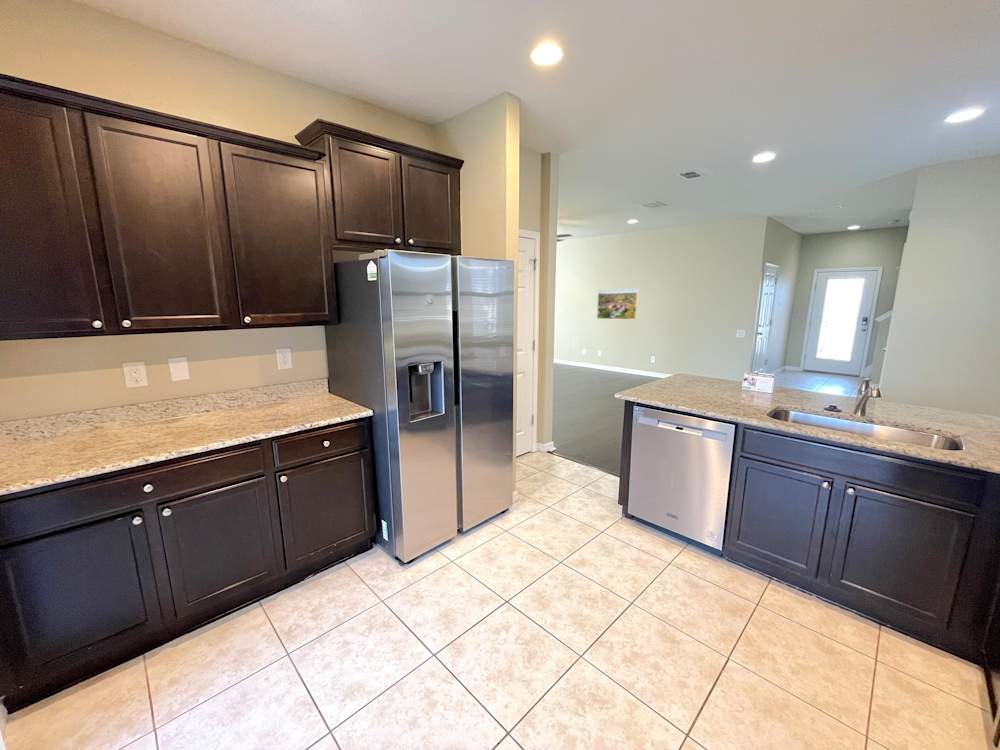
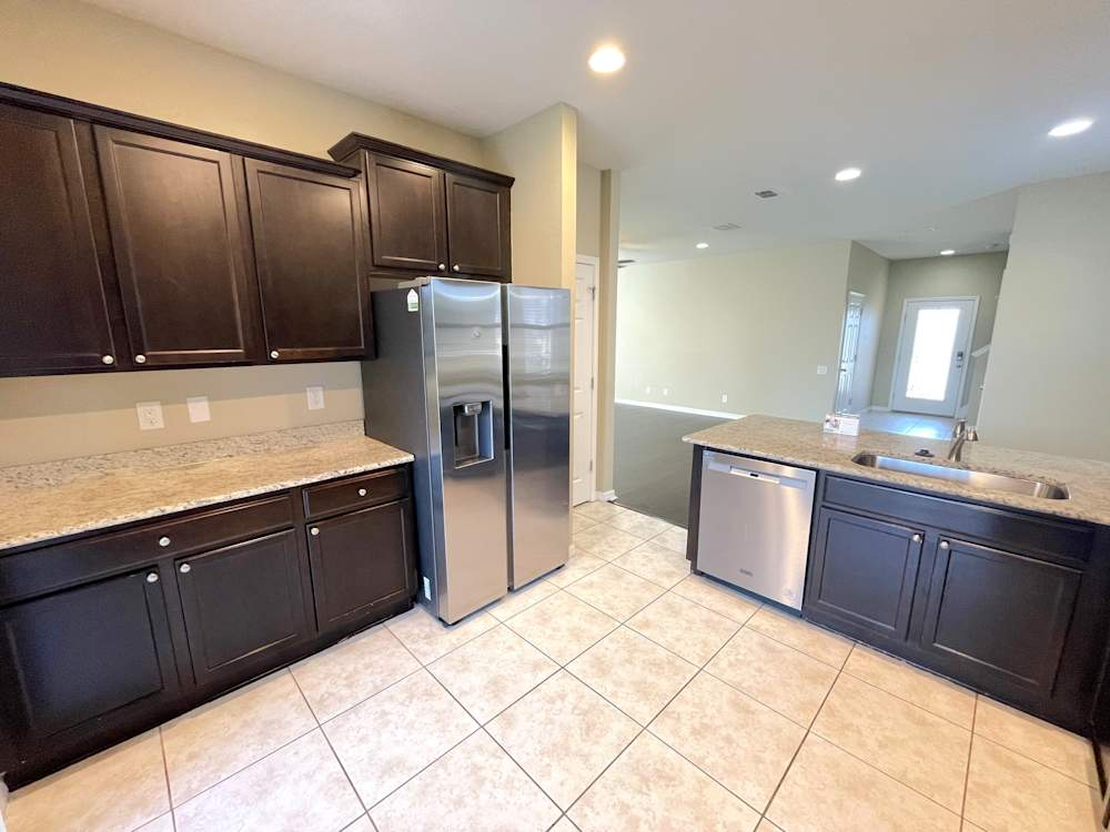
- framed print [596,288,639,320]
